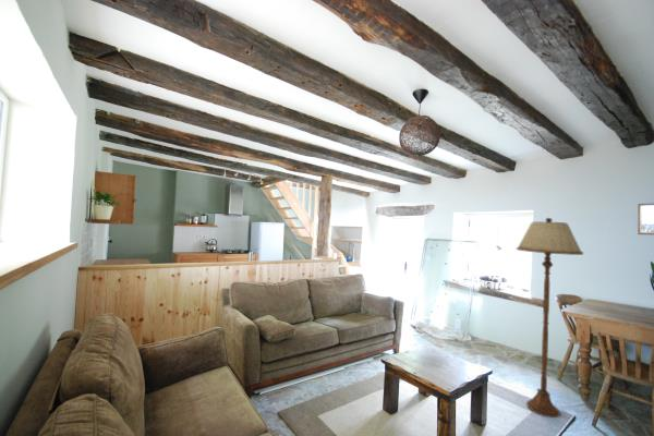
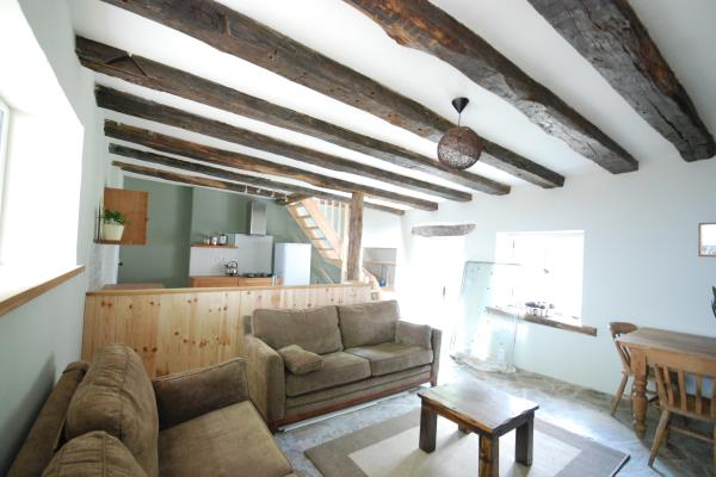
- floor lamp [516,217,584,419]
